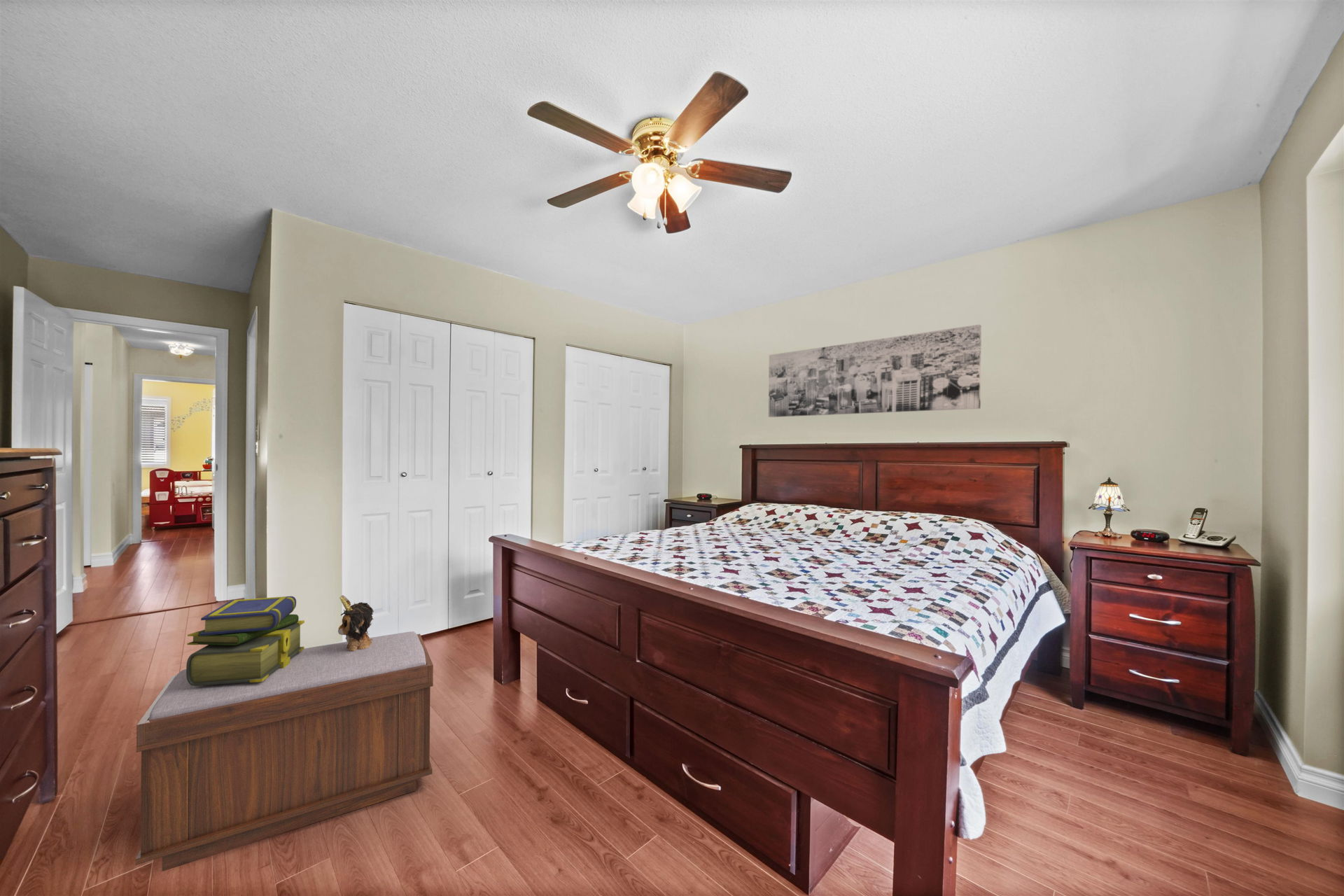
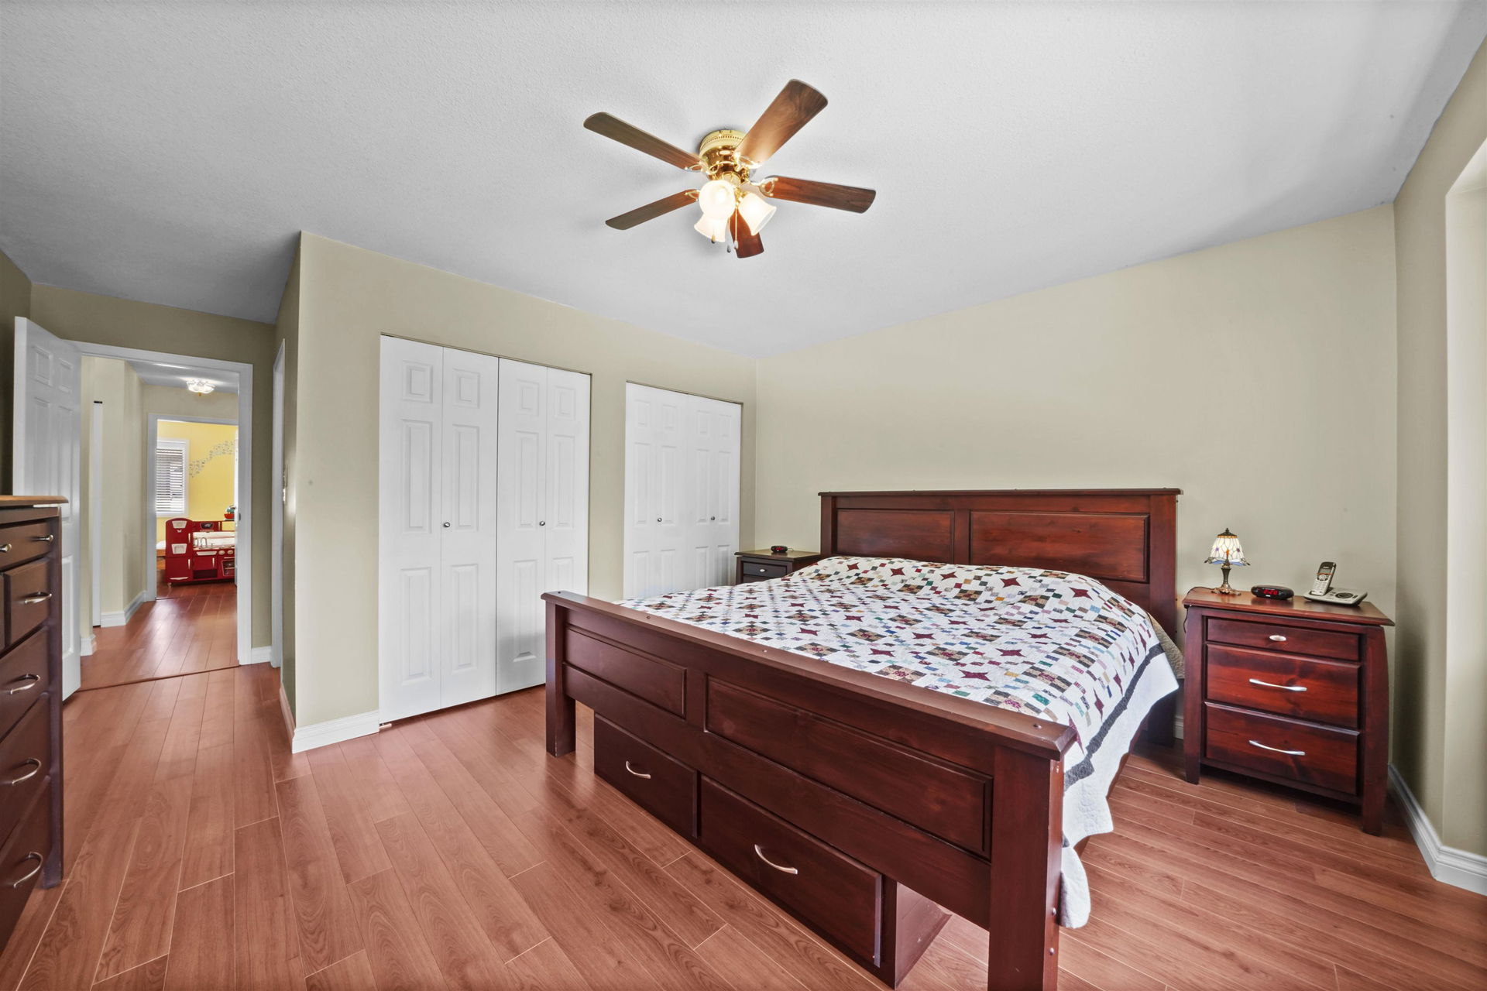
- wall art [768,324,982,418]
- plush toy [337,594,374,651]
- stack of books [186,596,305,686]
- bench [134,631,434,872]
